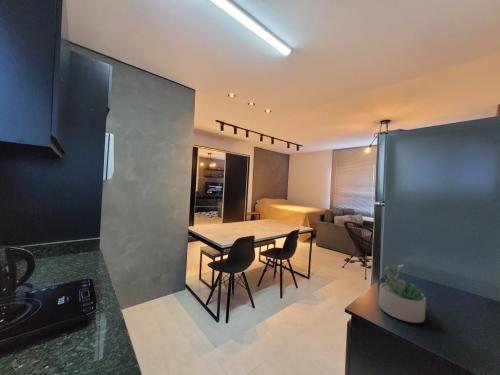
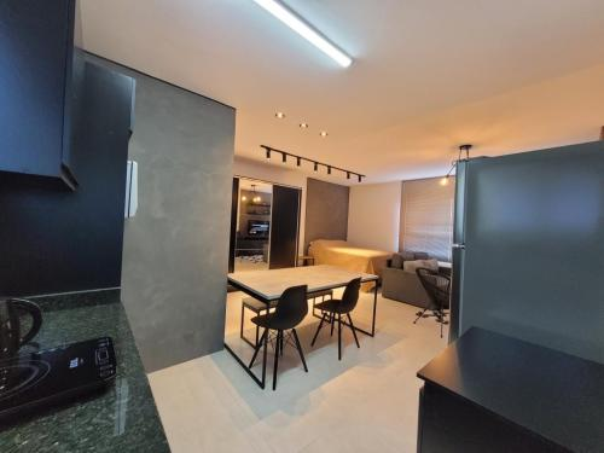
- succulent plant [378,263,427,324]
